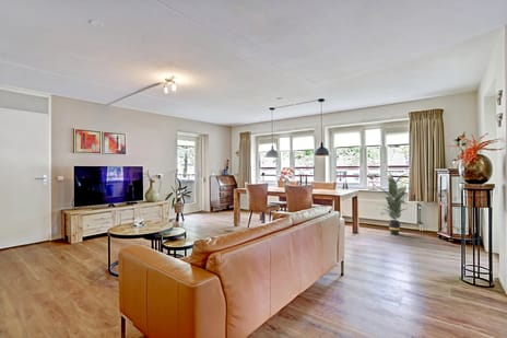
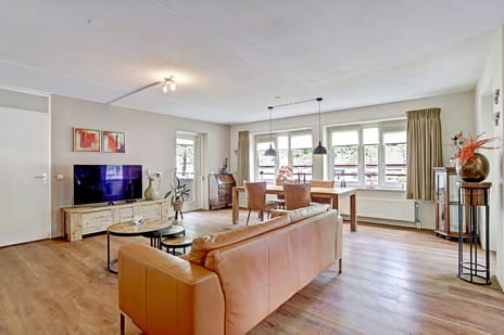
- indoor plant [374,168,414,235]
